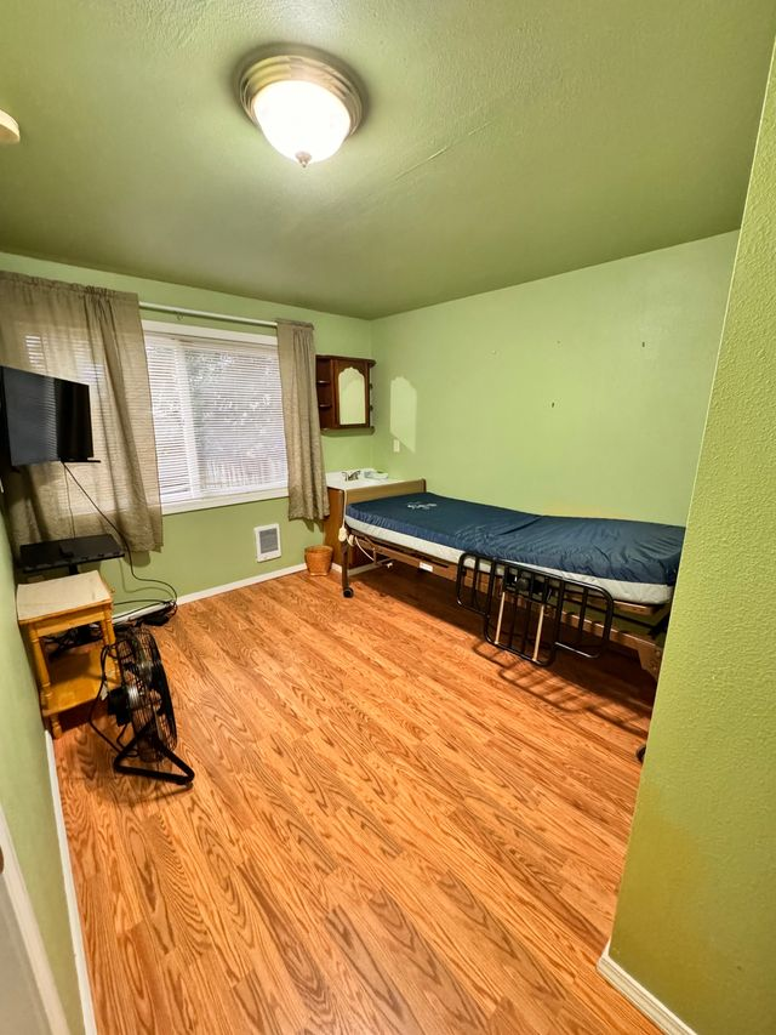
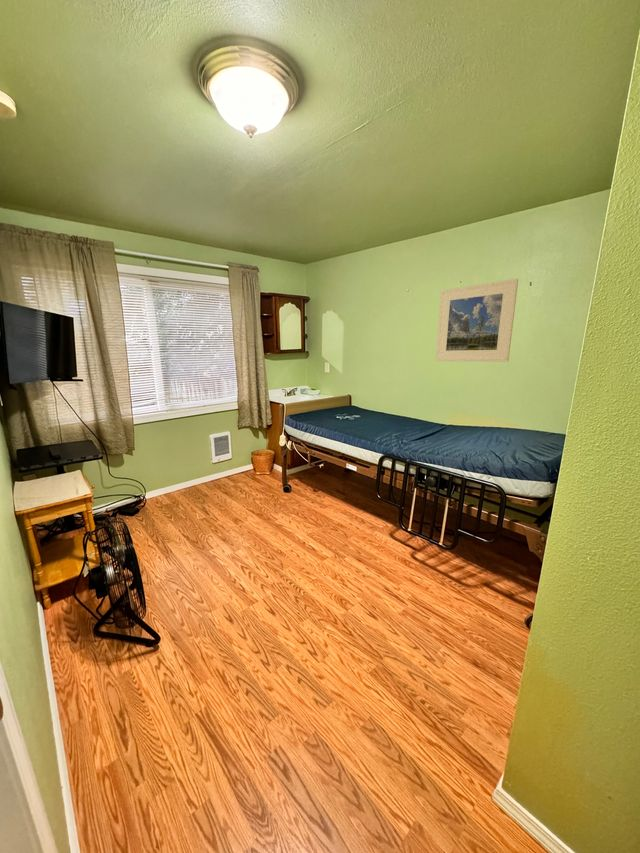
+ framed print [435,278,519,363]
